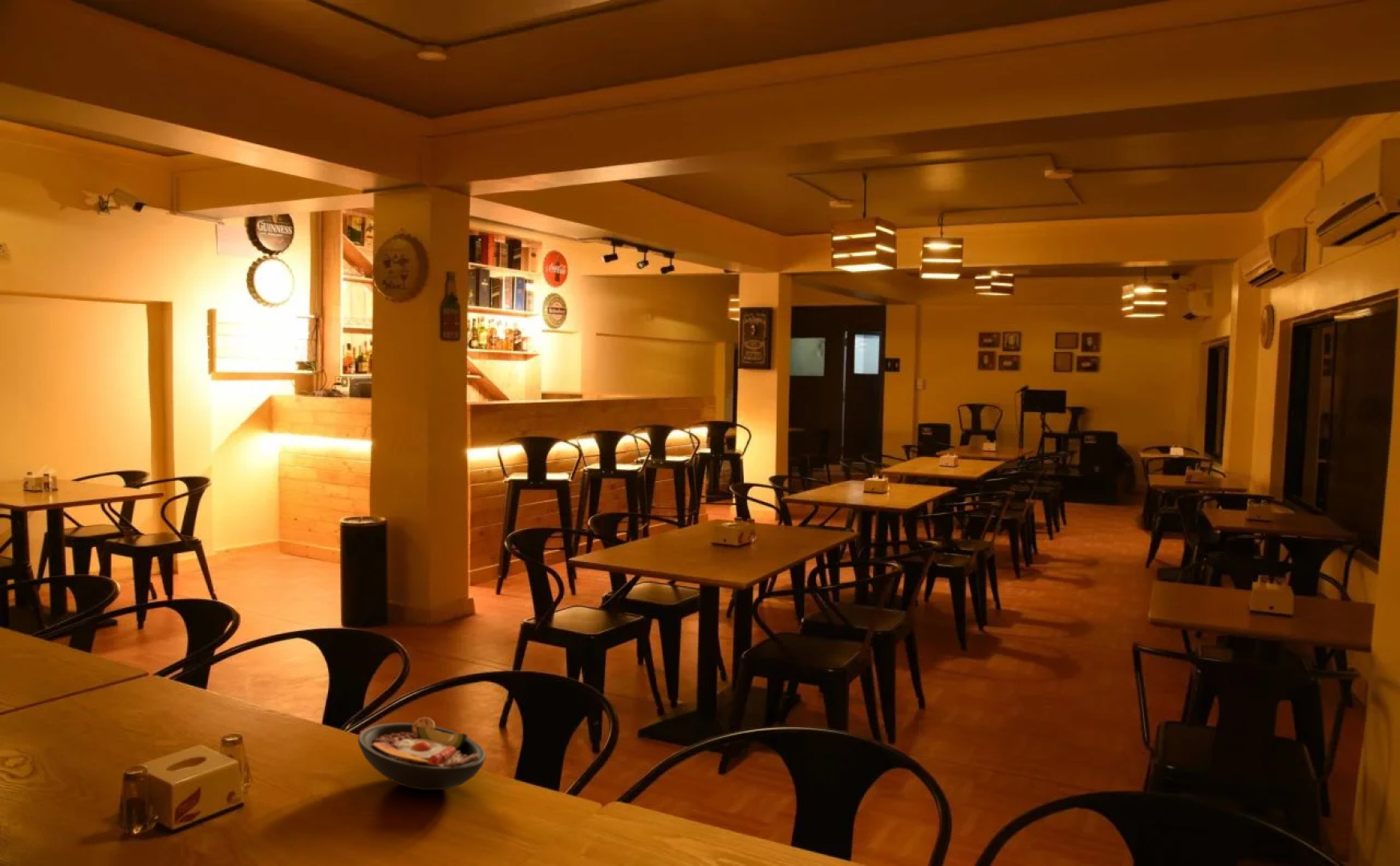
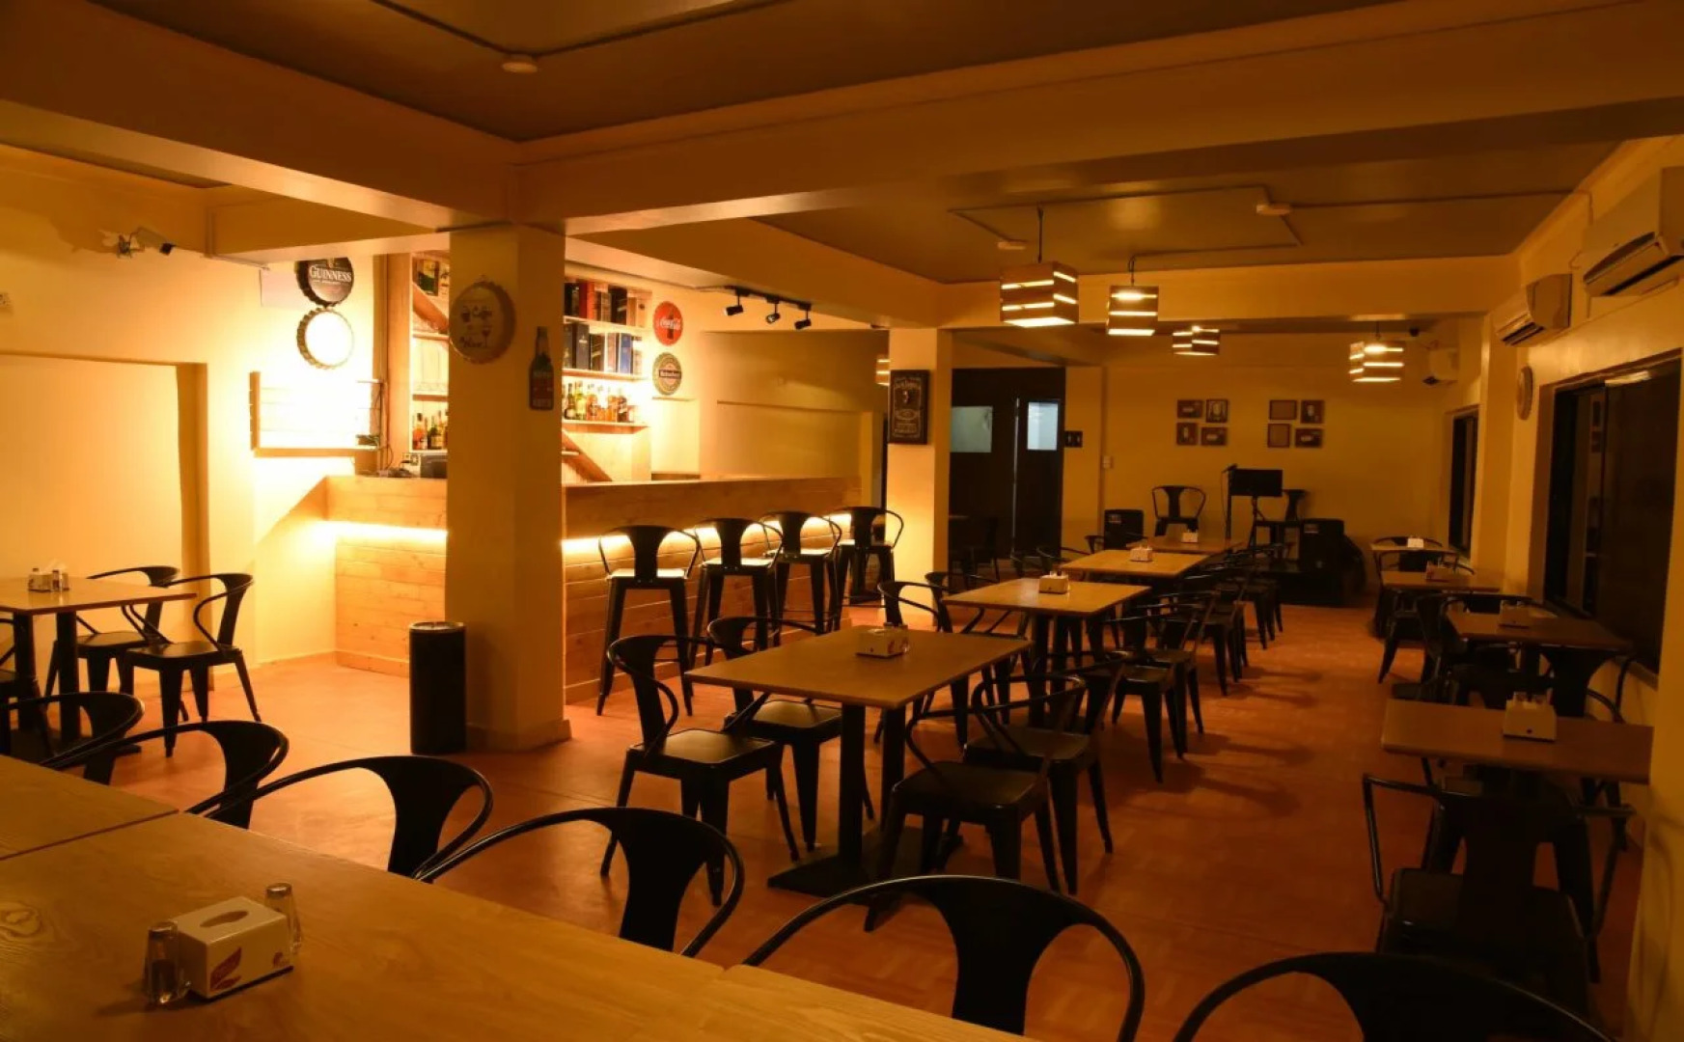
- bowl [357,716,487,791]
